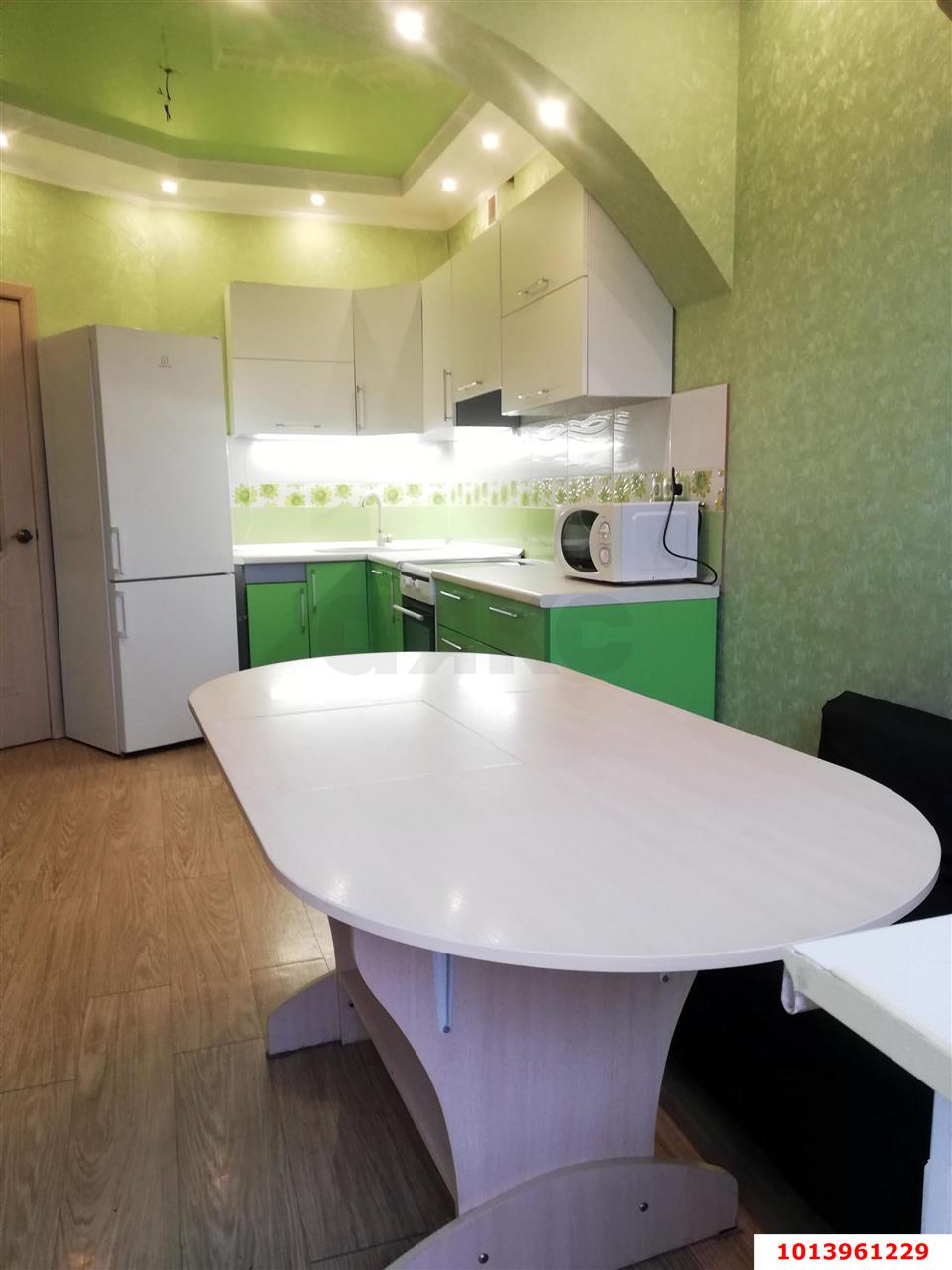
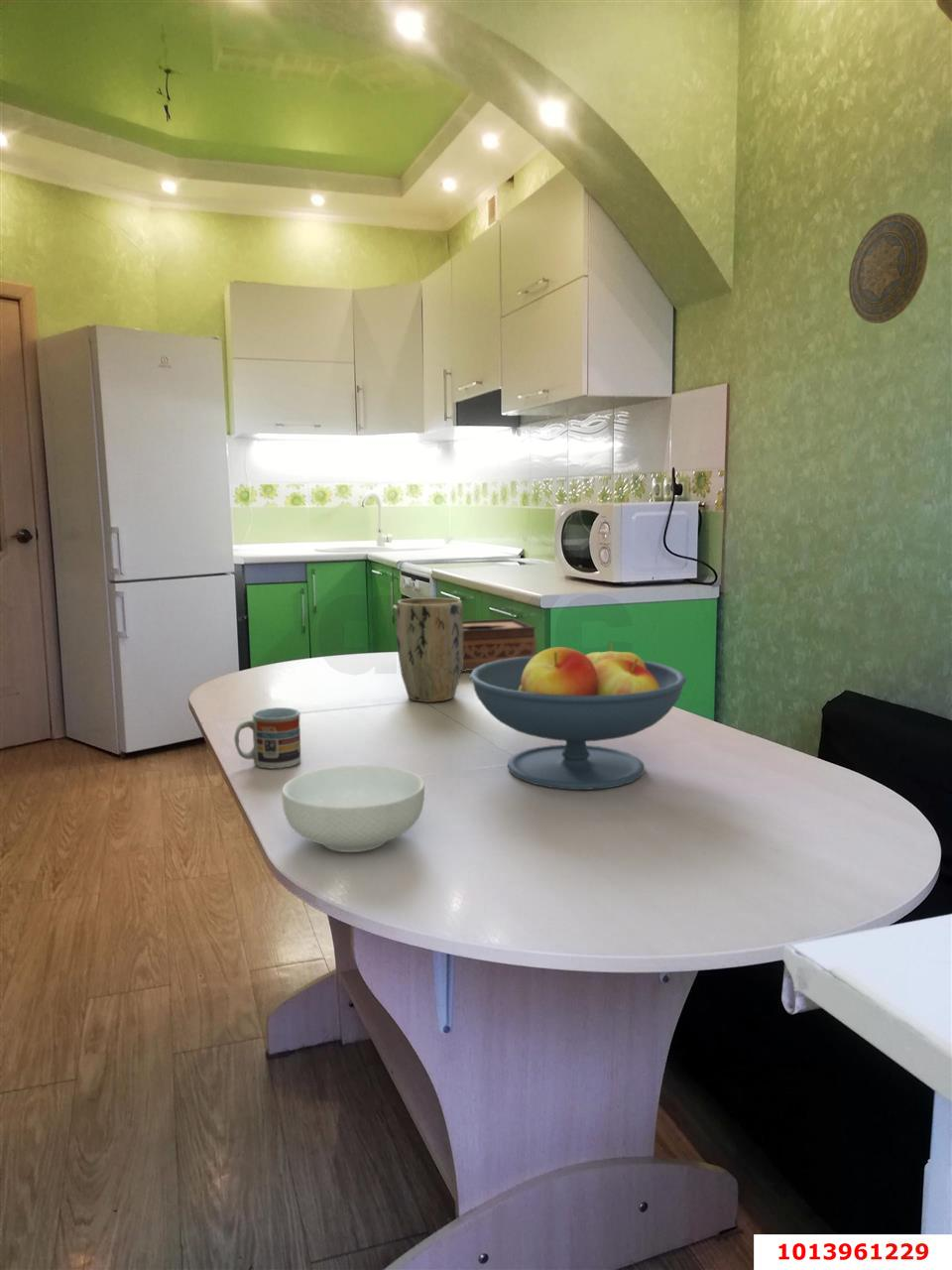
+ tissue box [461,617,536,673]
+ fruit bowl [468,642,687,791]
+ cup [233,706,301,769]
+ decorative plate [848,212,929,324]
+ cereal bowl [281,764,425,853]
+ plant pot [395,596,464,703]
